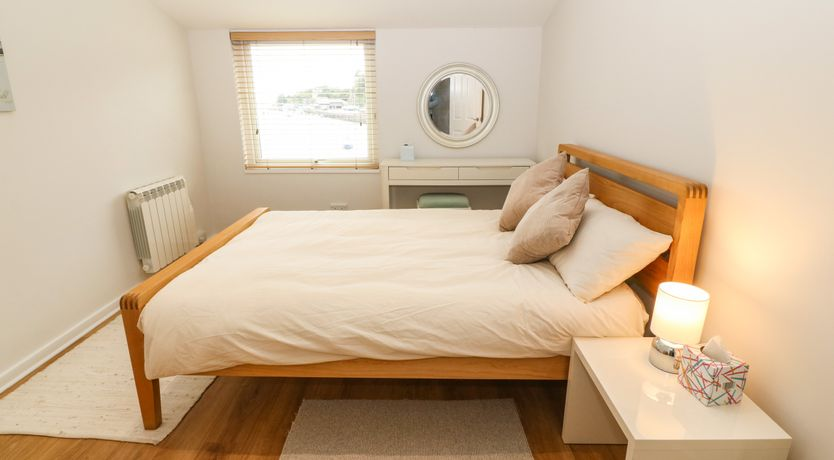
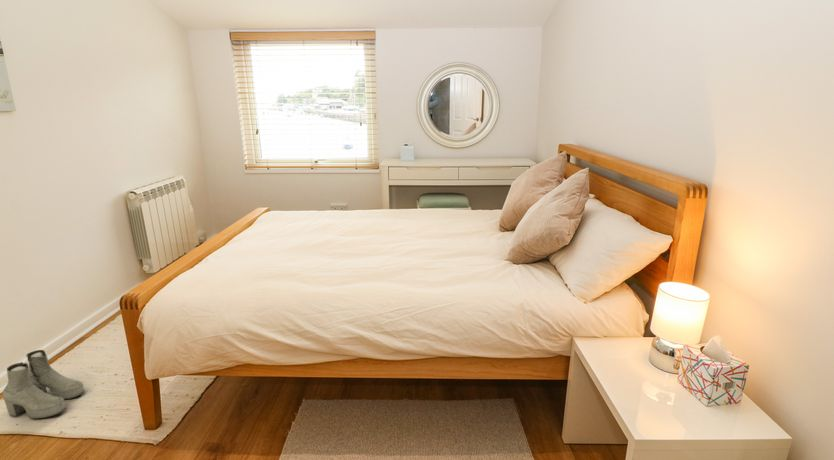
+ boots [2,349,85,420]
